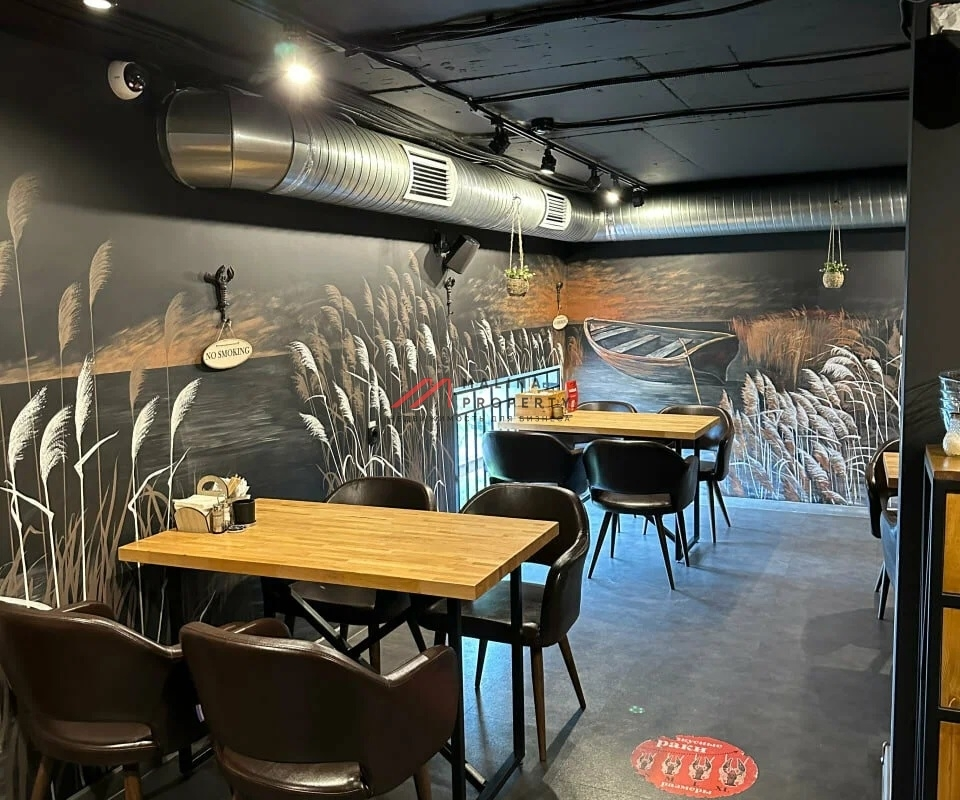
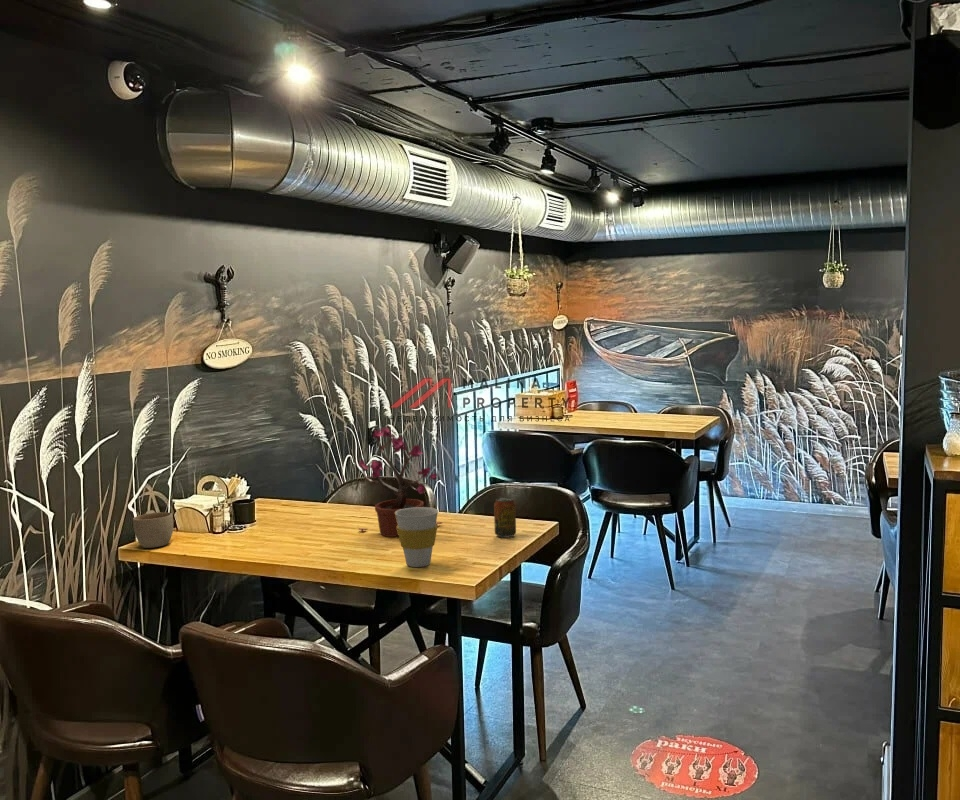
+ beverage can [493,496,517,539]
+ cup [395,506,439,568]
+ cup [132,509,174,549]
+ potted plant [358,426,443,538]
